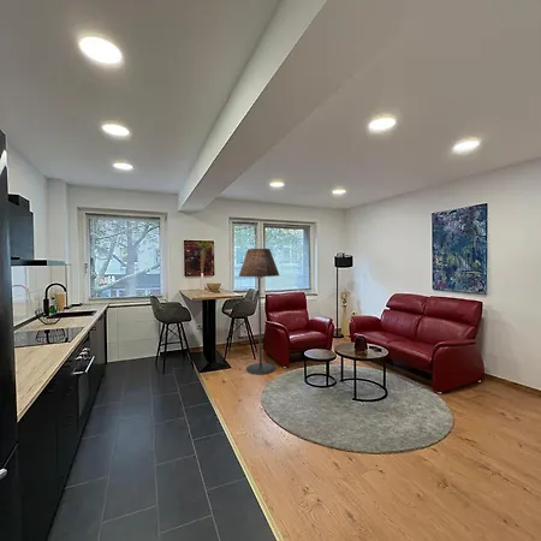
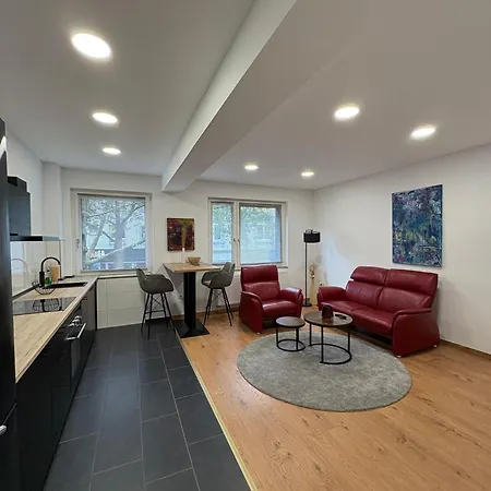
- floor lamp [238,248,280,375]
